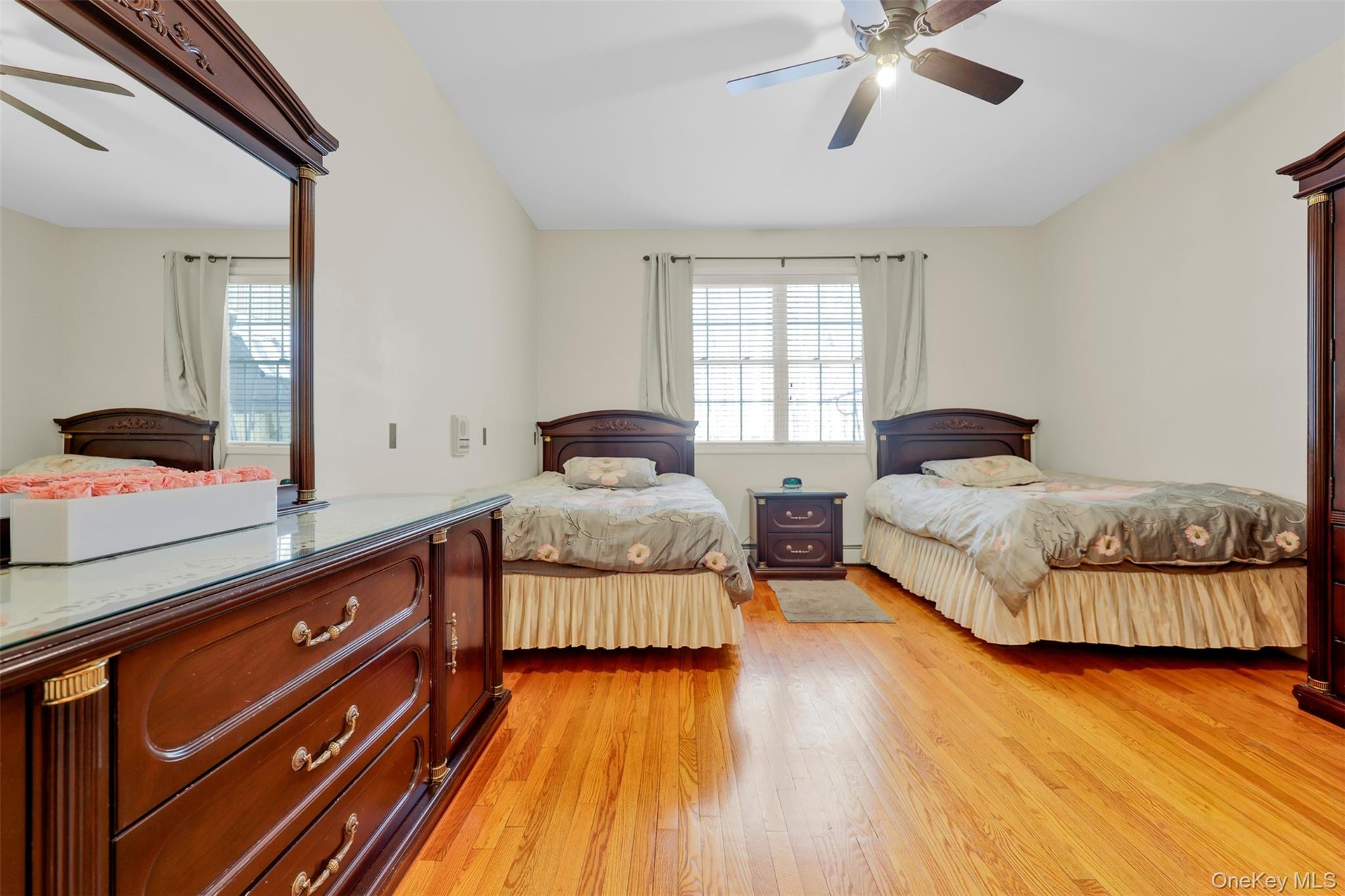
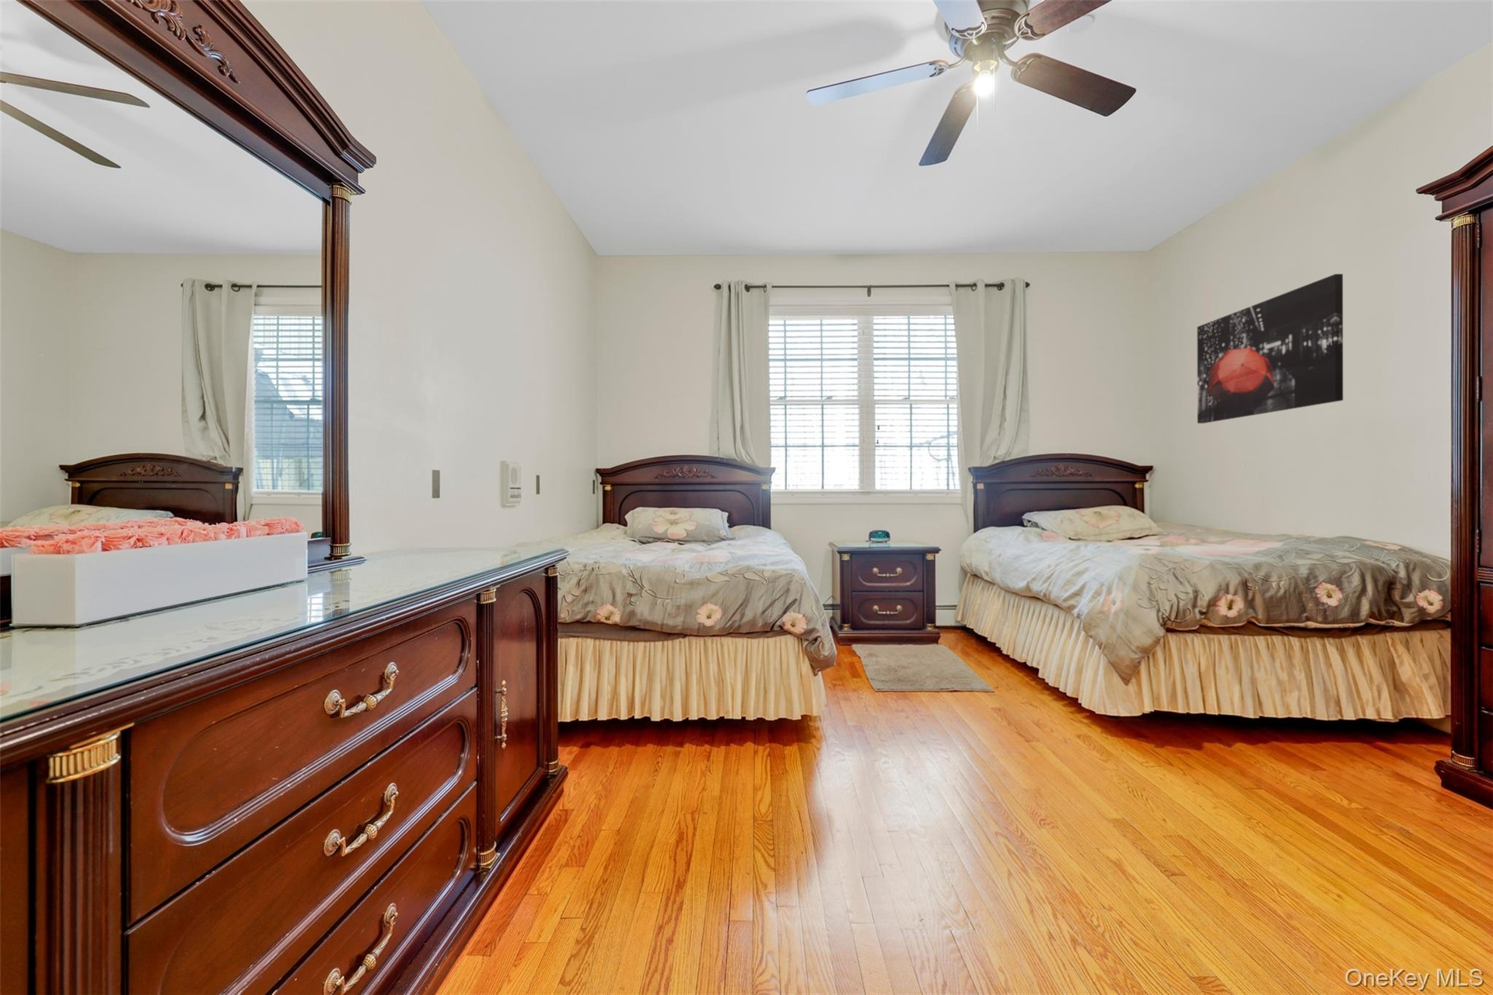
+ wall art [1197,273,1344,424]
